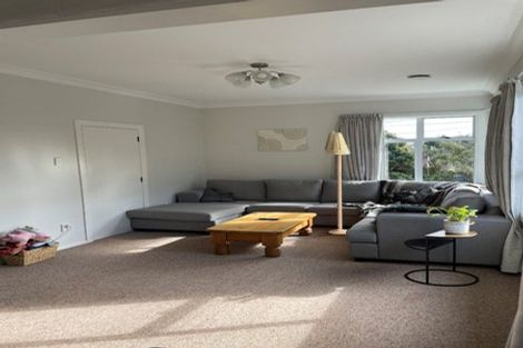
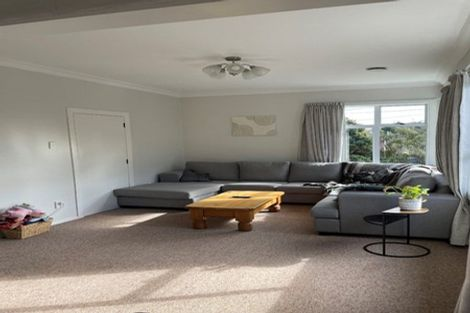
- floor lamp [324,130,351,236]
